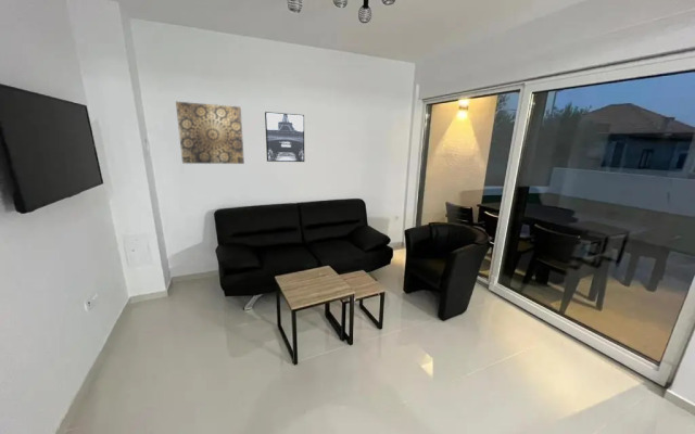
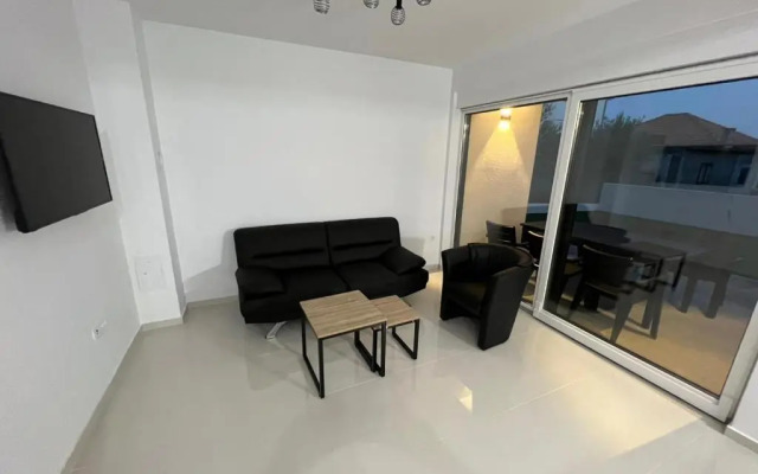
- wall art [264,111,305,163]
- wall art [175,101,245,165]
